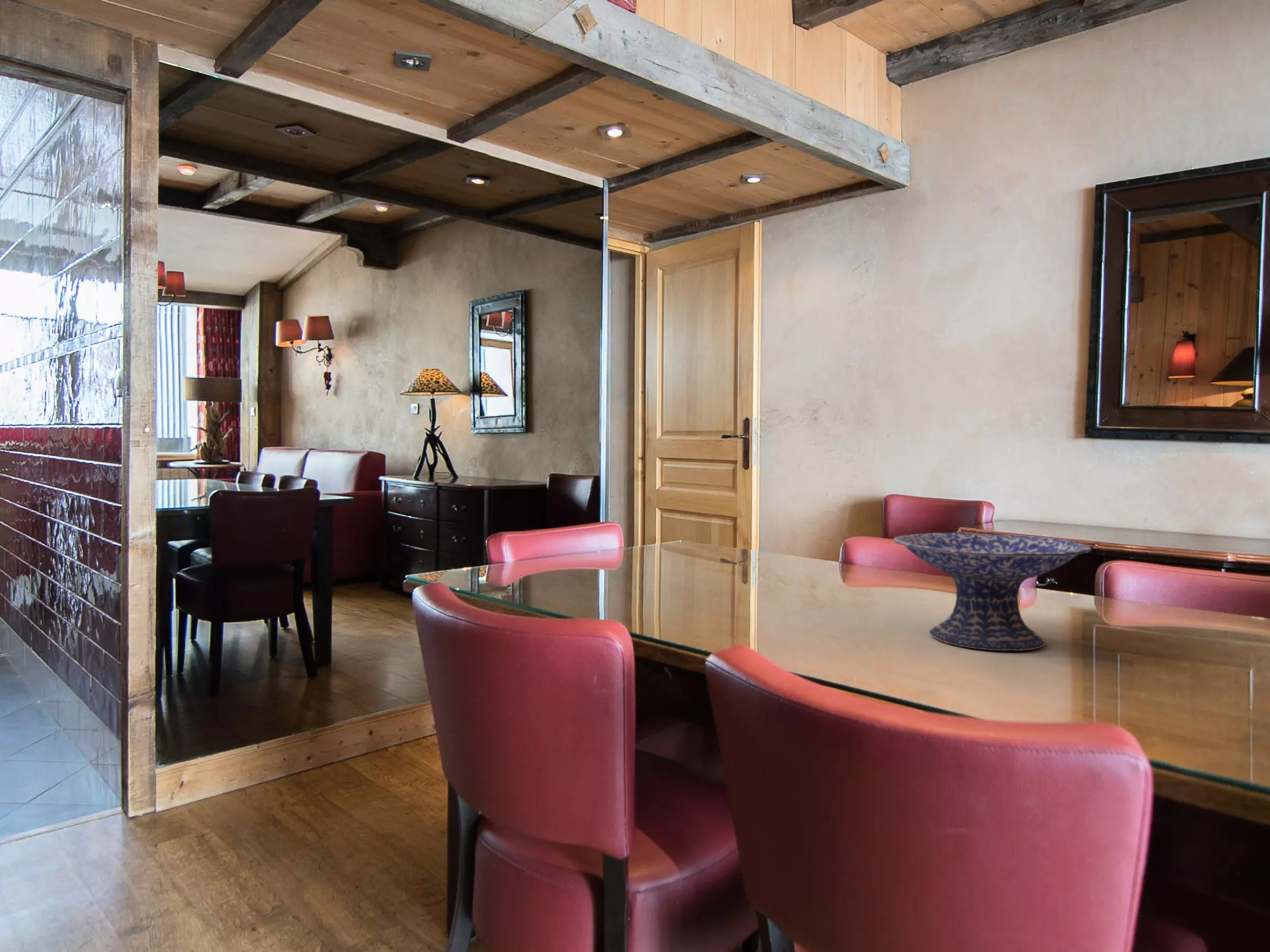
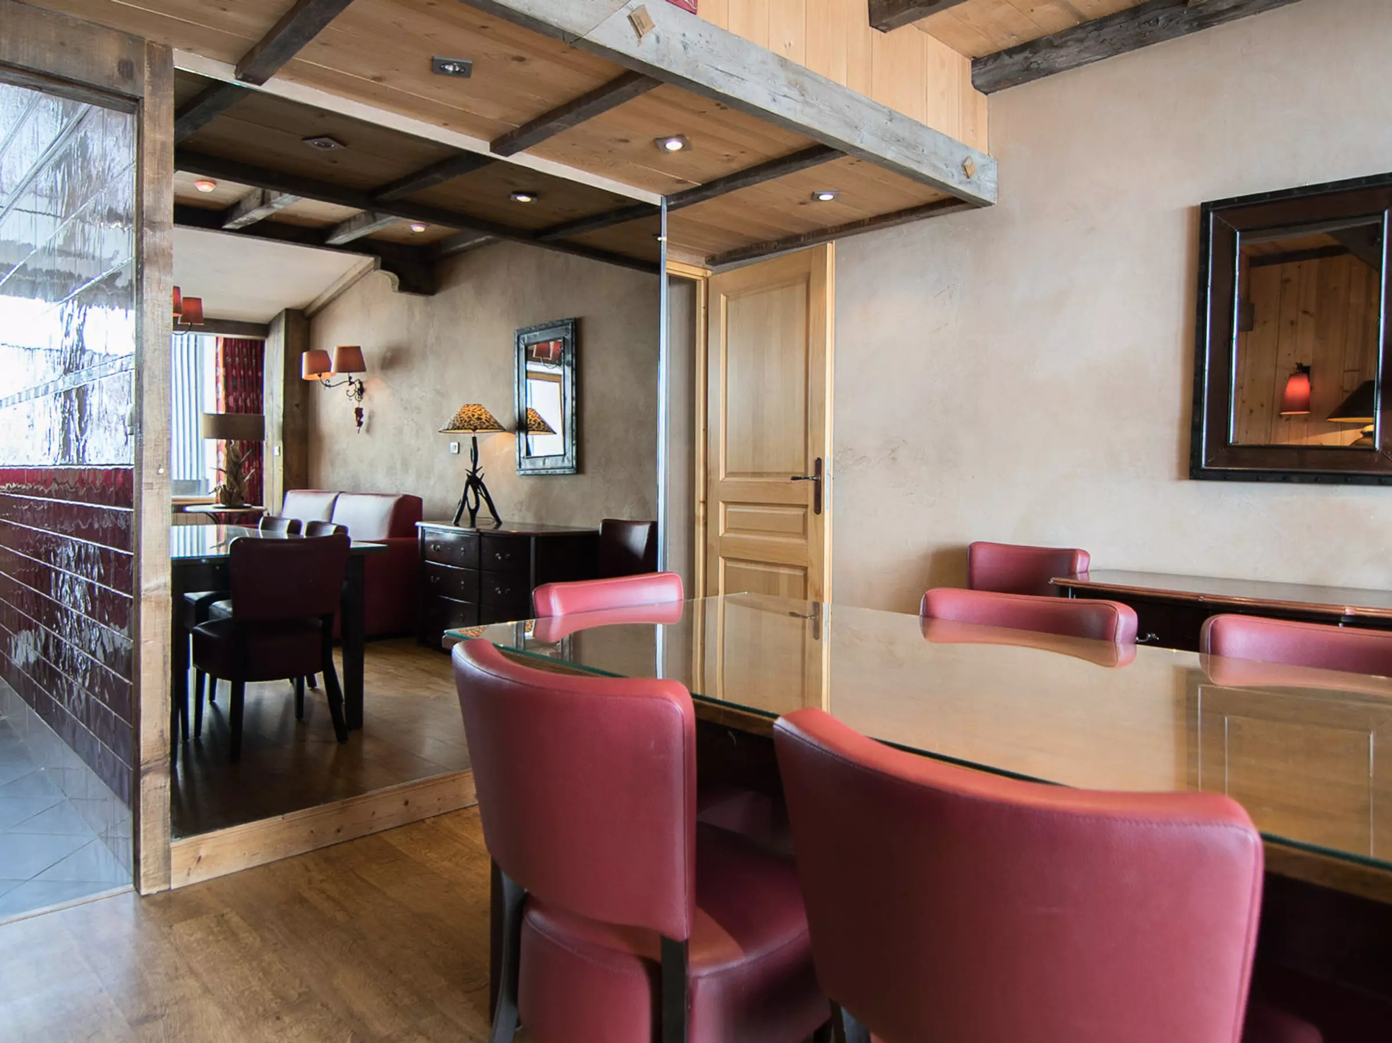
- decorative bowl [893,533,1092,652]
